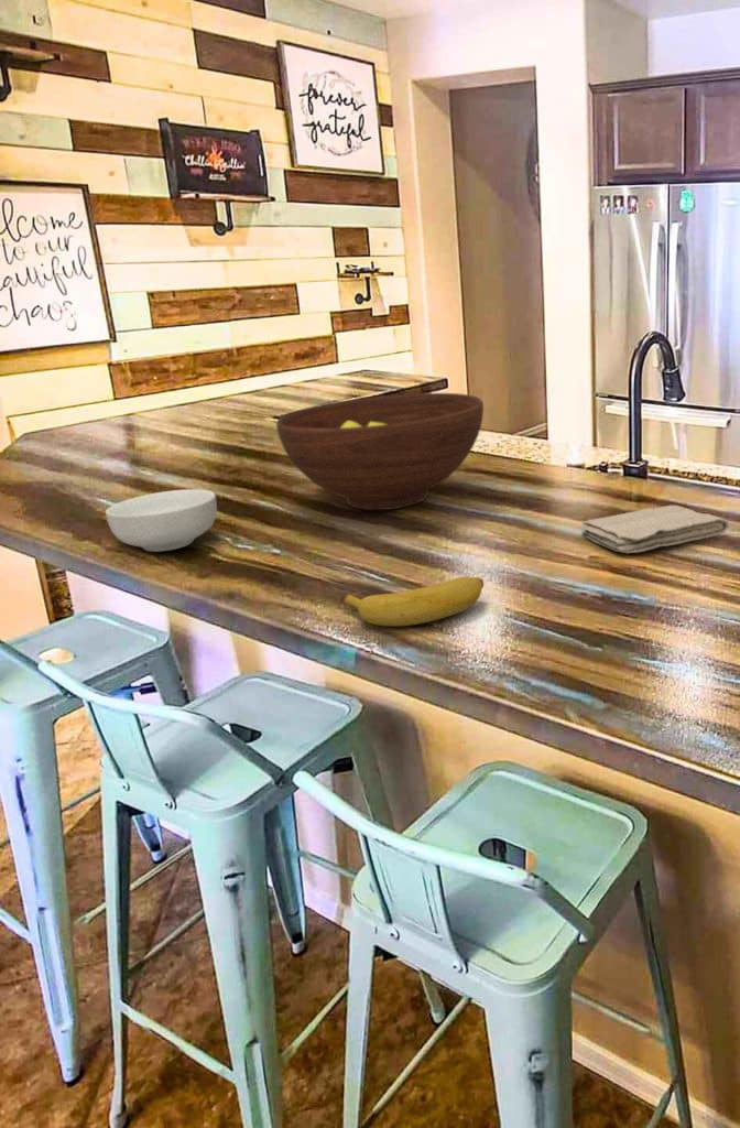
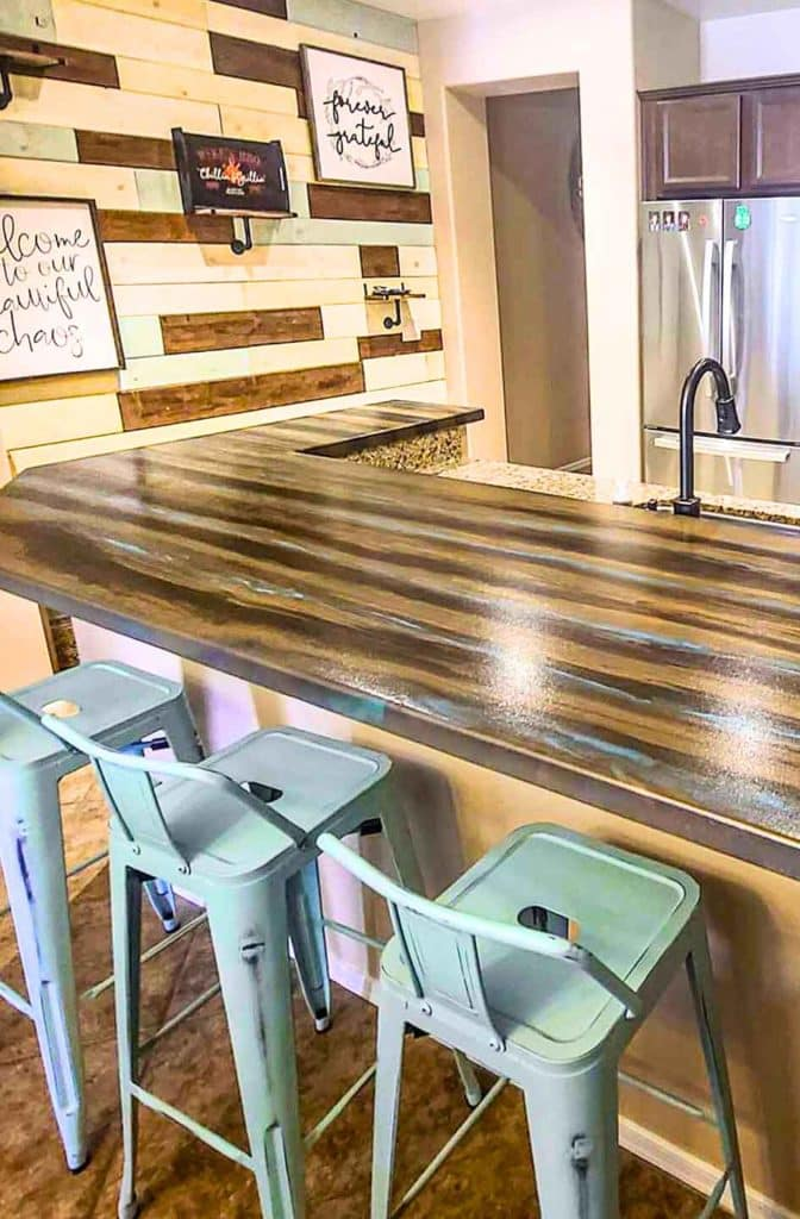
- washcloth [580,505,730,554]
- cereal bowl [105,488,218,553]
- fruit bowl [275,392,485,511]
- banana [339,575,485,628]
